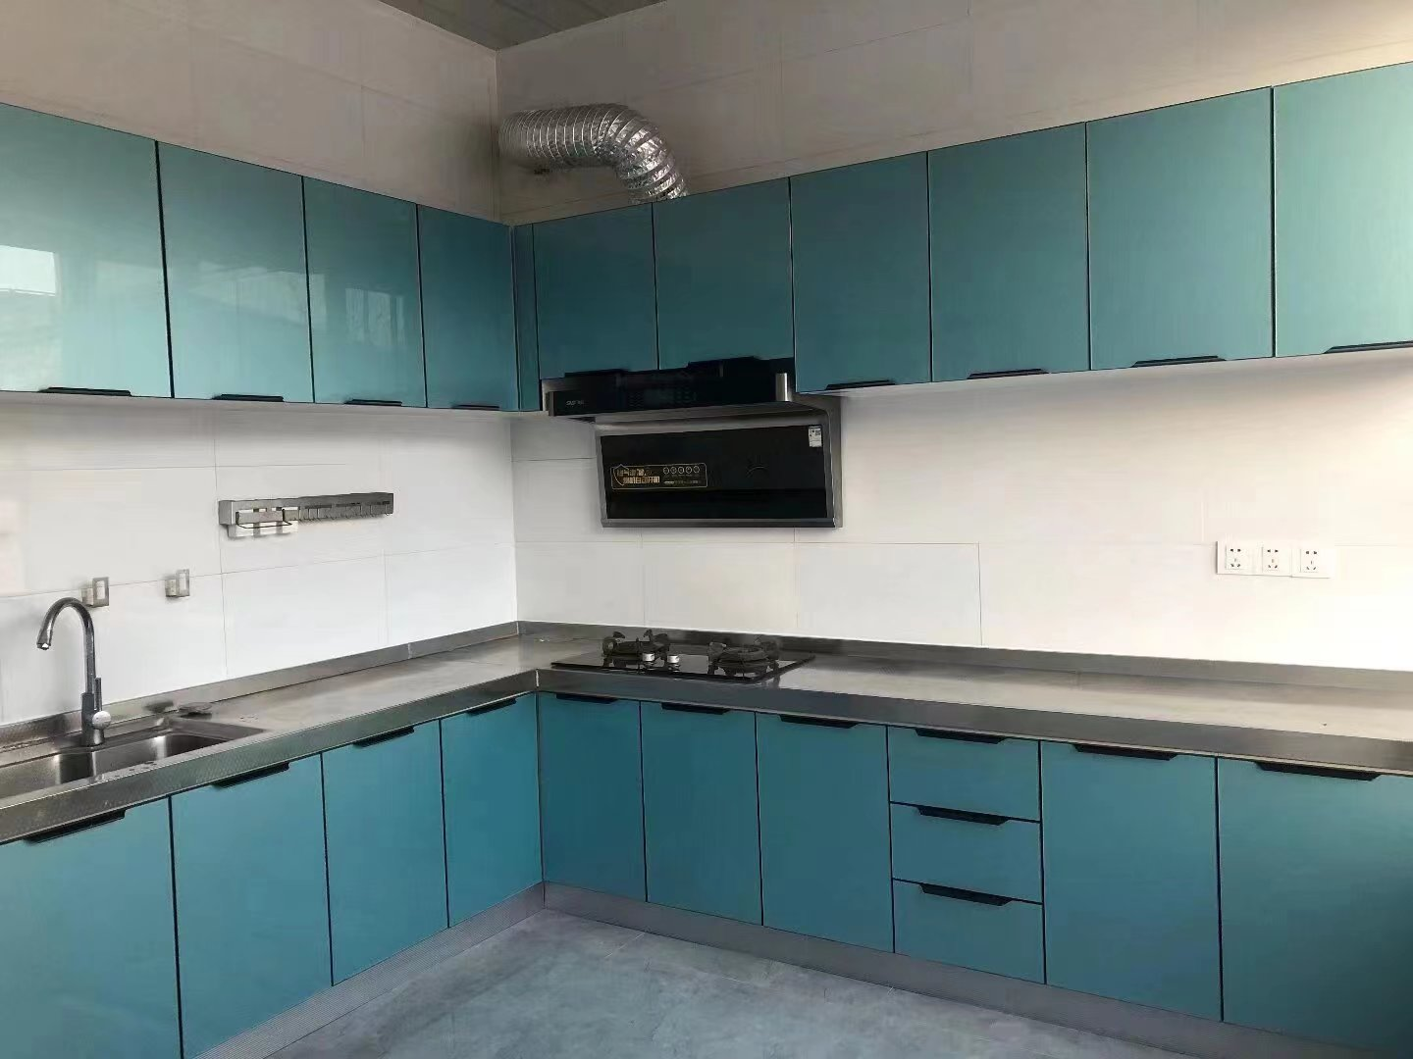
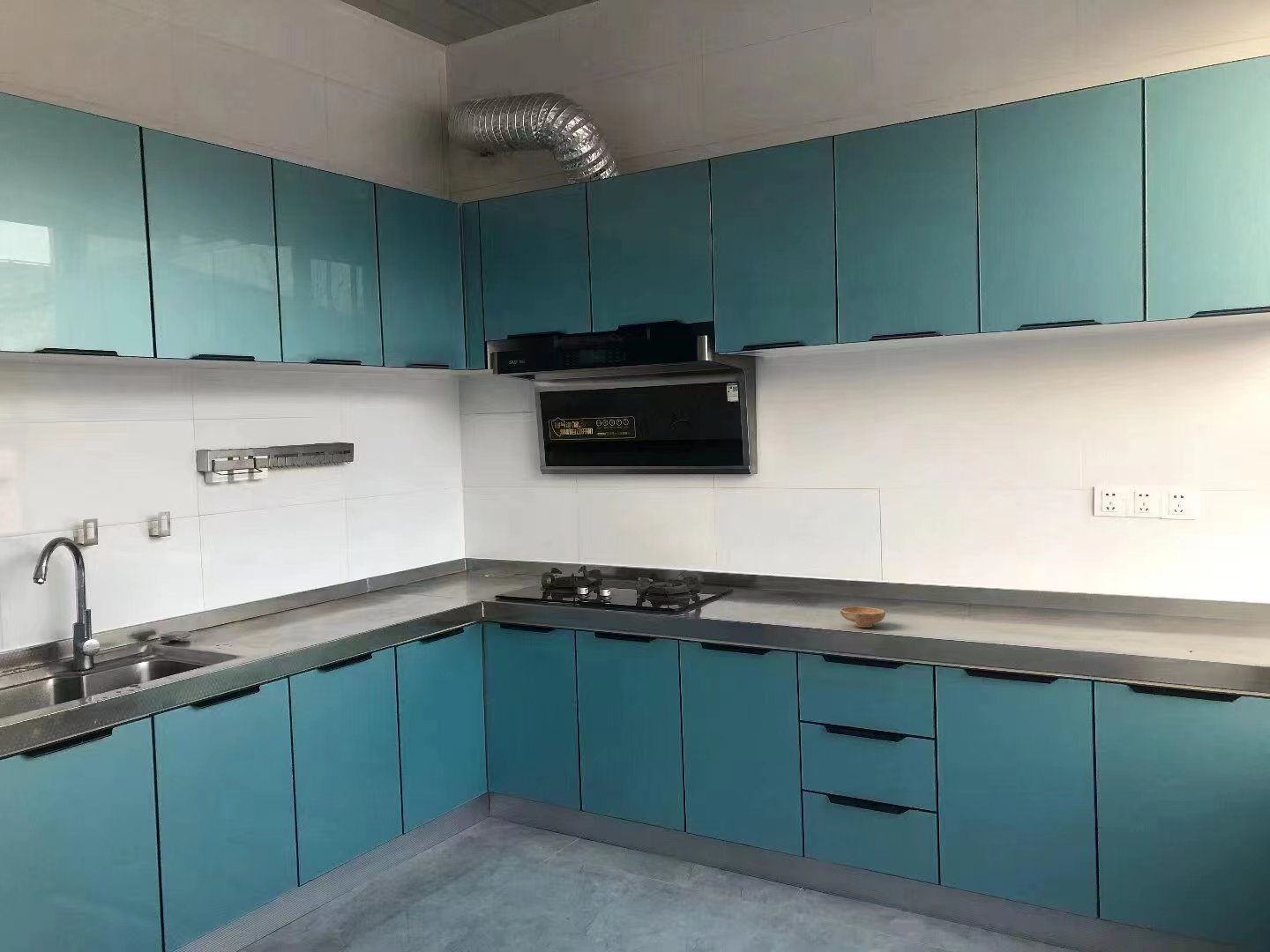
+ bowl [839,606,886,628]
